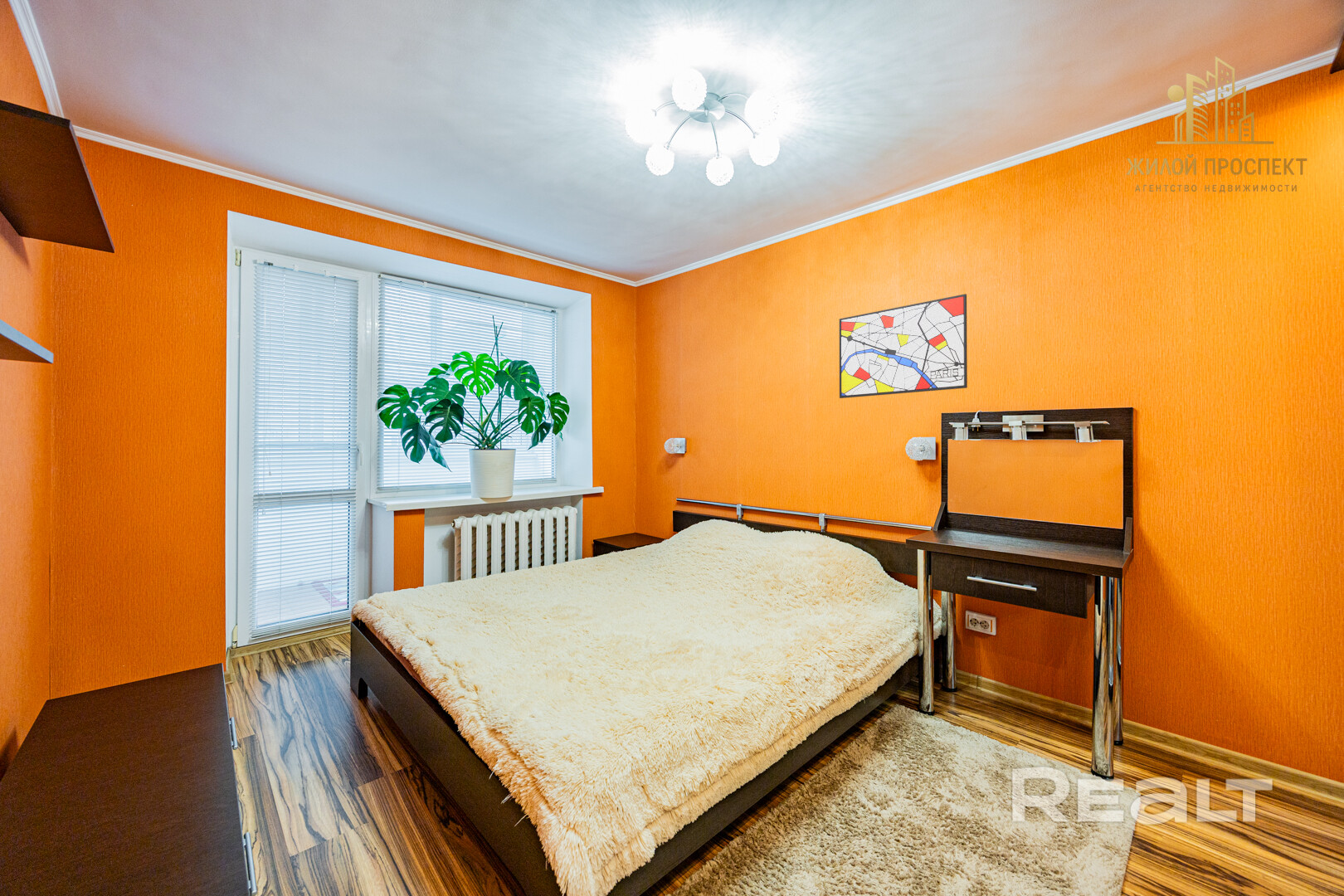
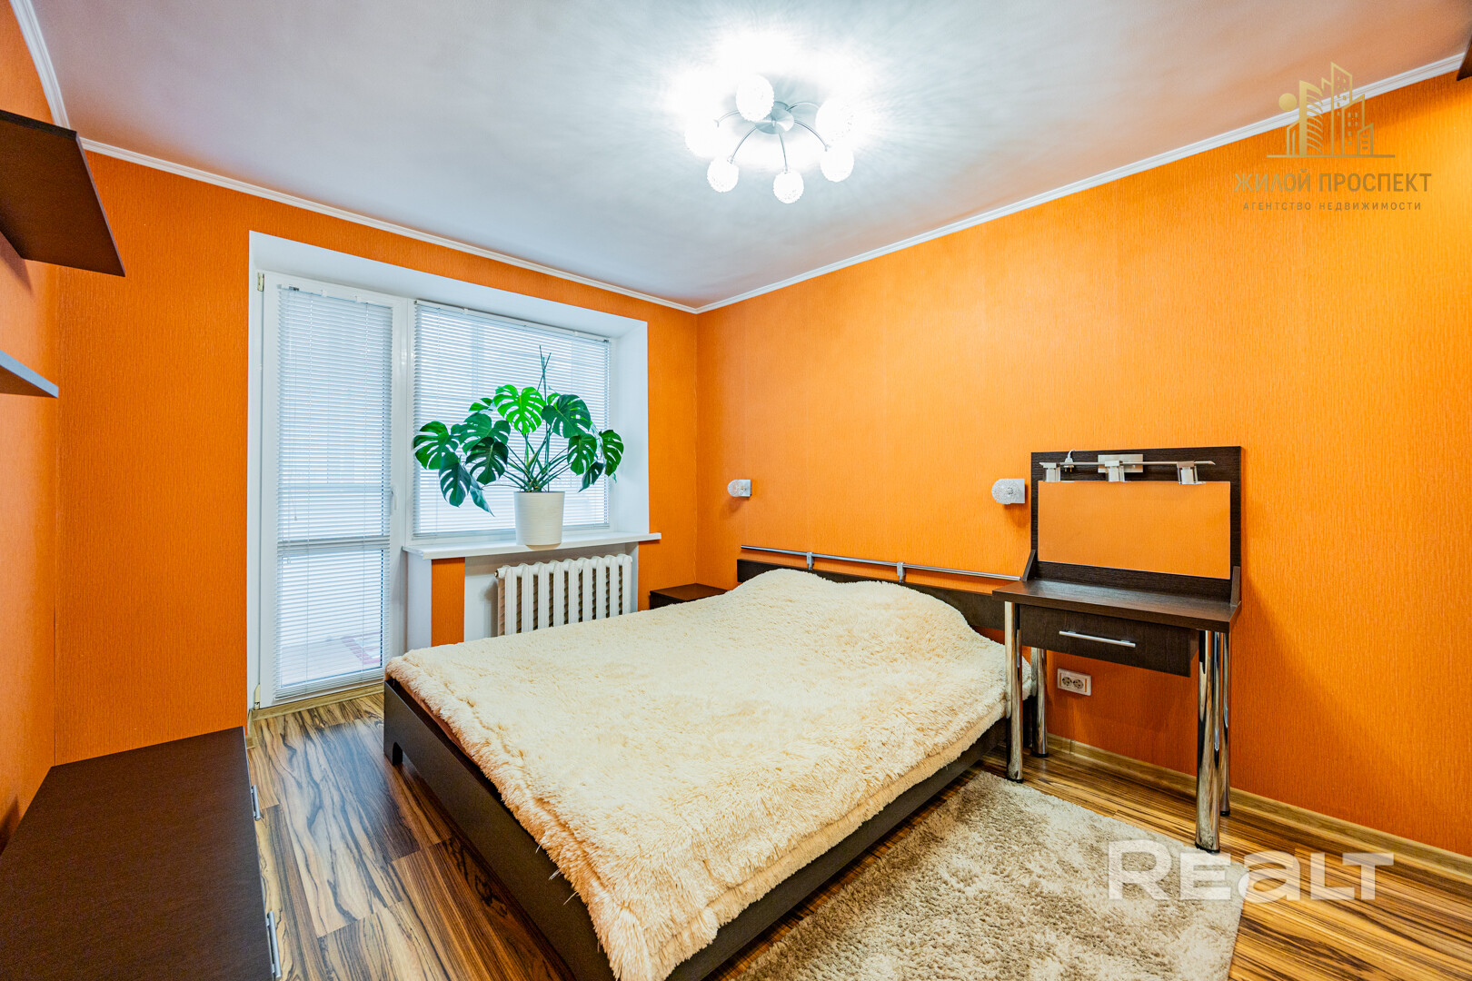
- wall art [839,293,968,399]
